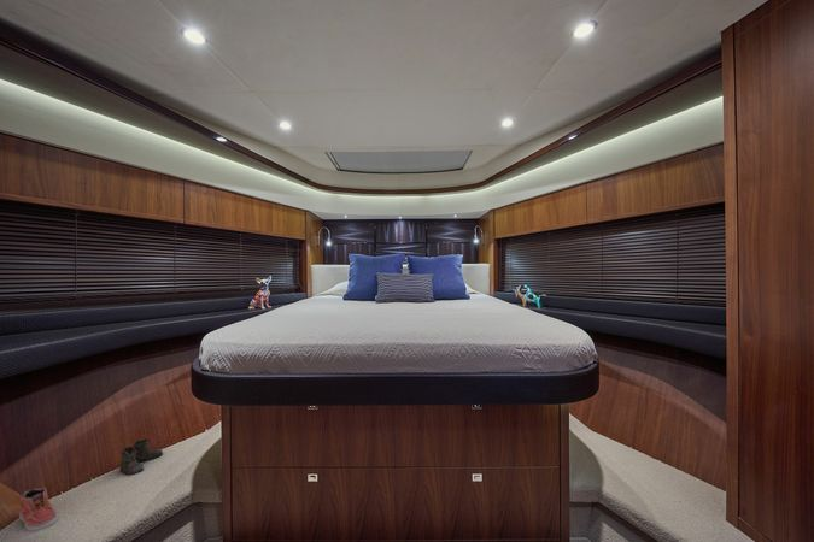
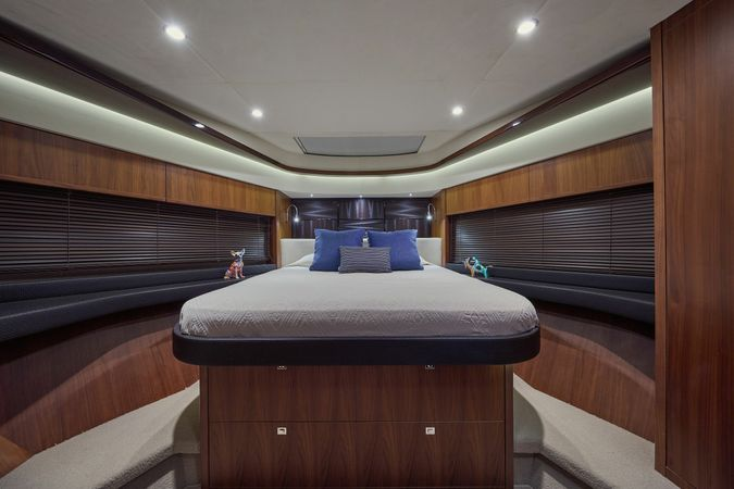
- shoe [18,487,59,532]
- boots [116,437,164,478]
